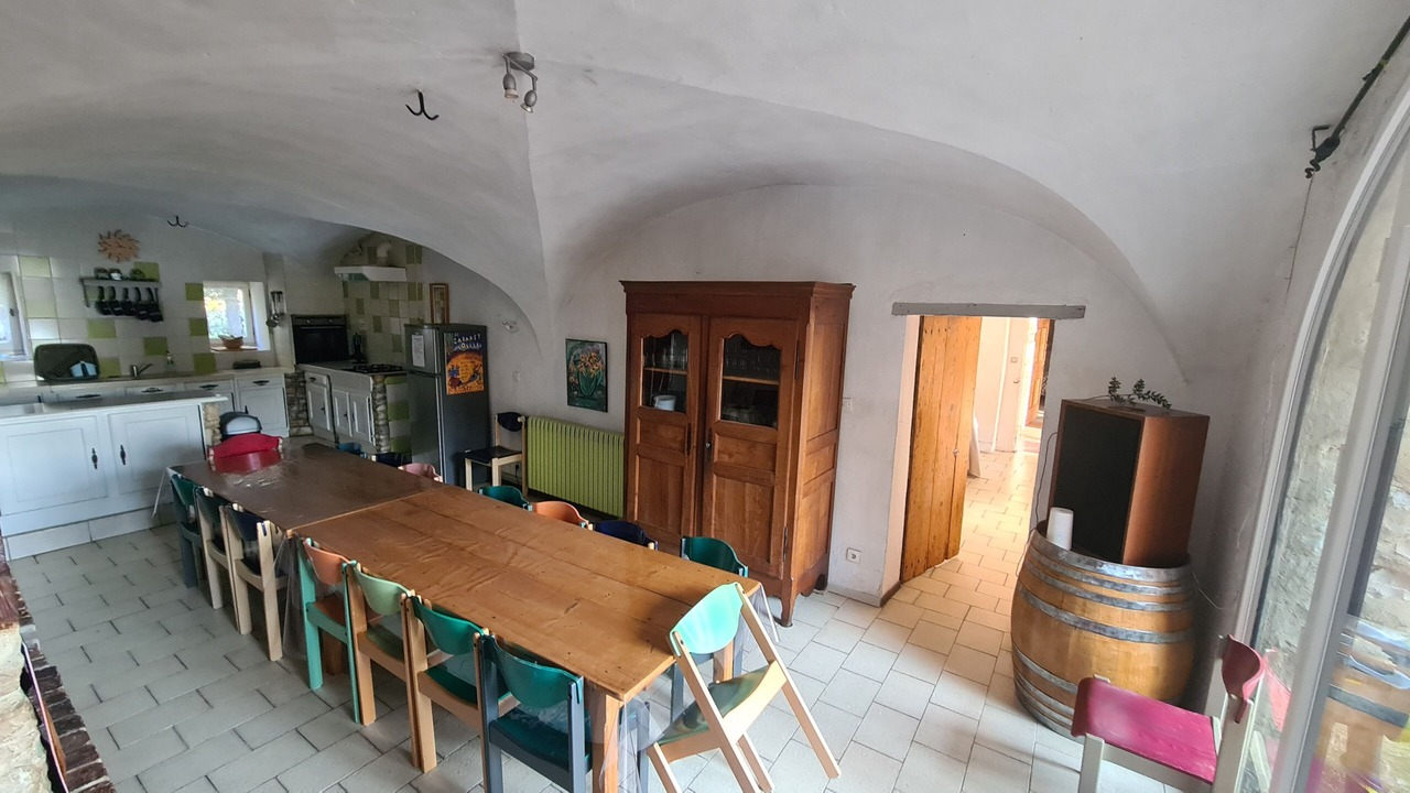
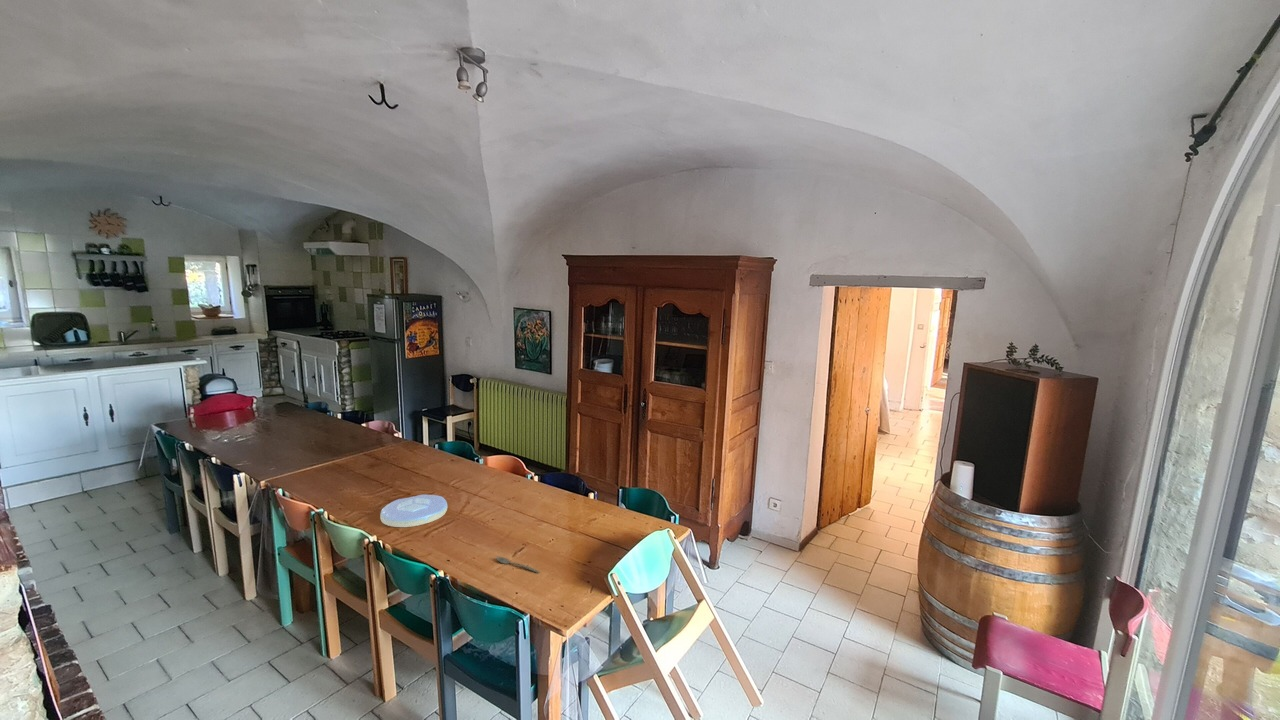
+ plate [379,494,448,528]
+ spoon [495,556,541,574]
